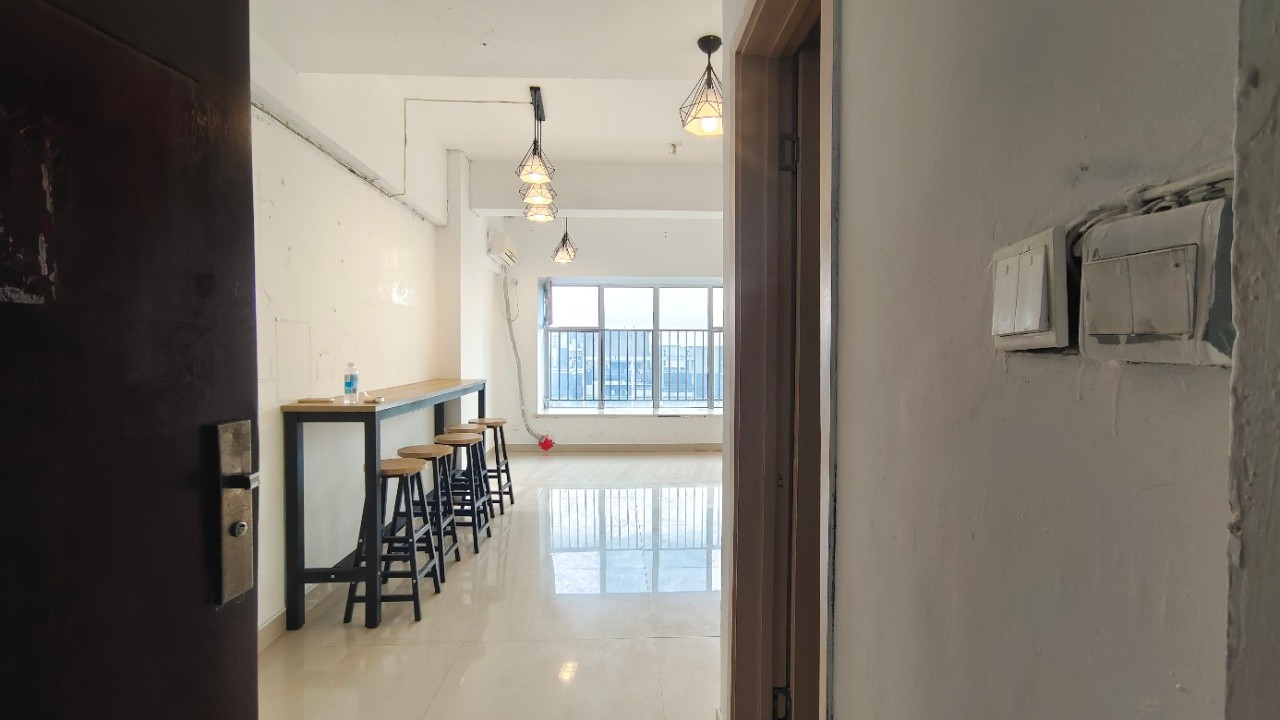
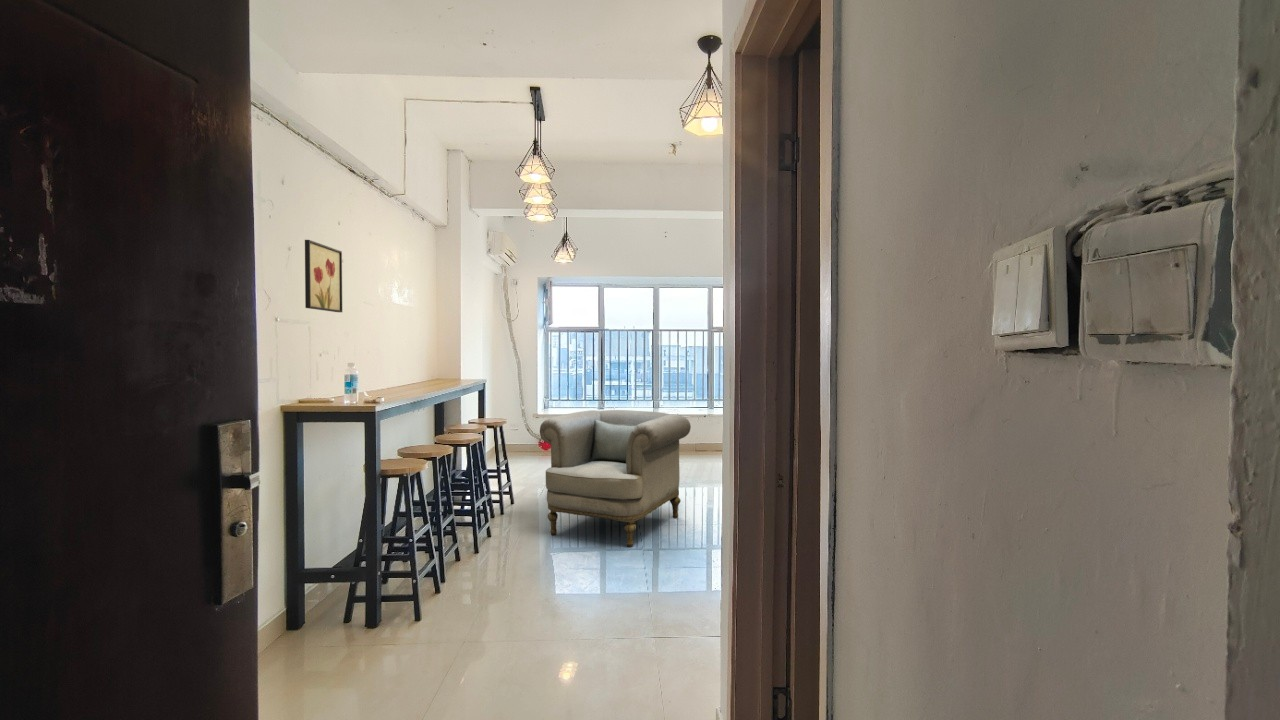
+ wall art [304,239,343,313]
+ armchair [539,409,692,548]
